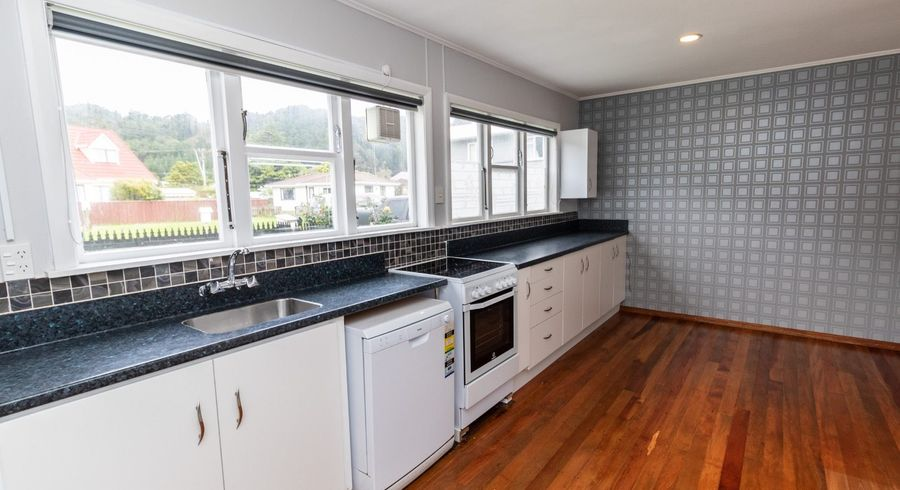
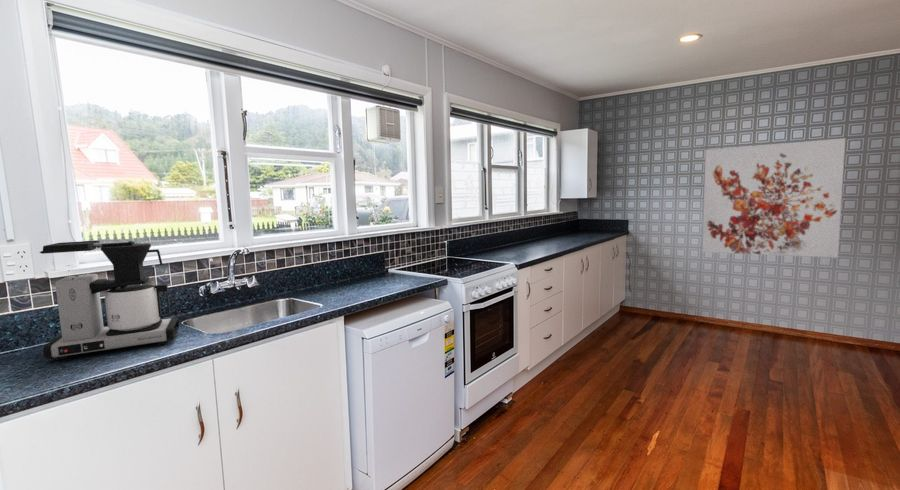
+ coffee maker [39,240,180,361]
+ wall art [701,137,846,259]
